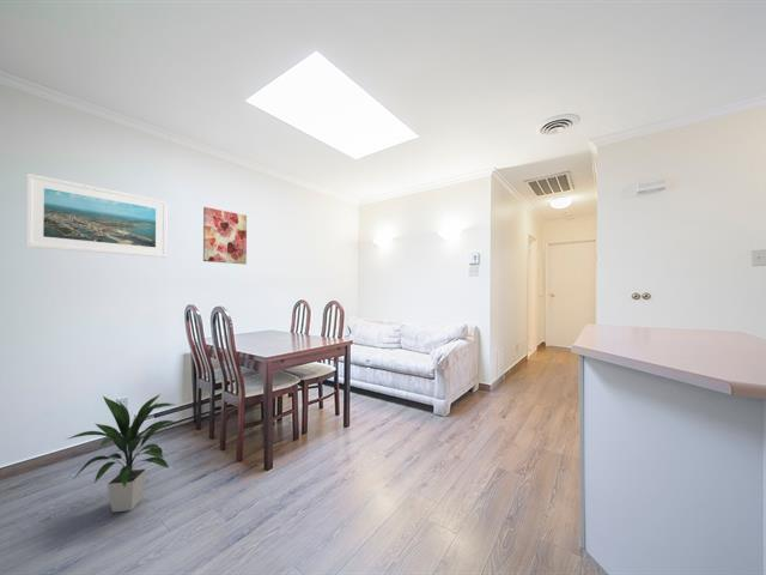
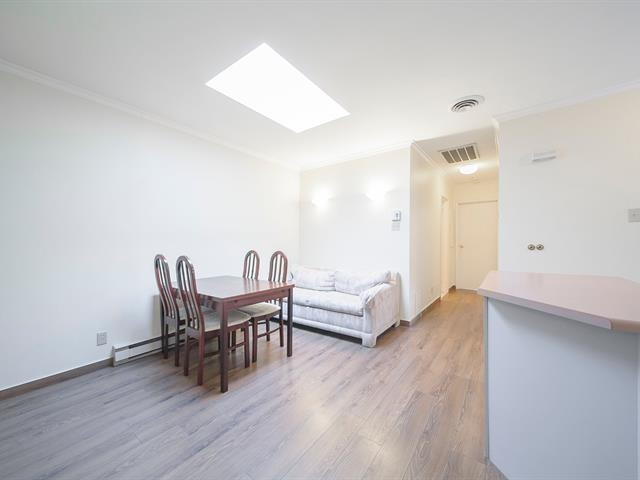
- indoor plant [65,393,177,513]
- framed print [24,172,169,259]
- wall art [202,206,248,266]
